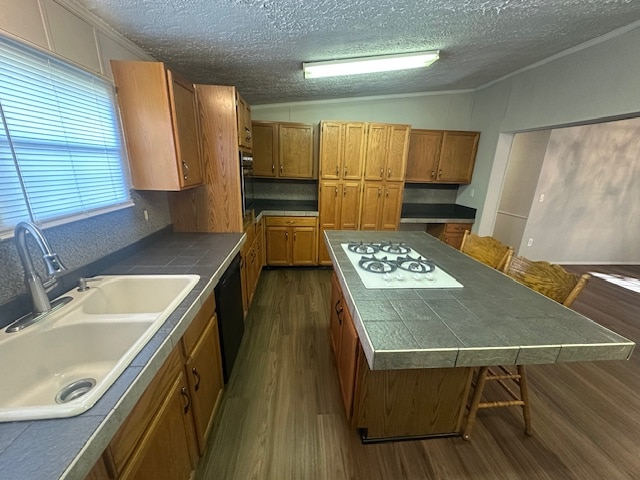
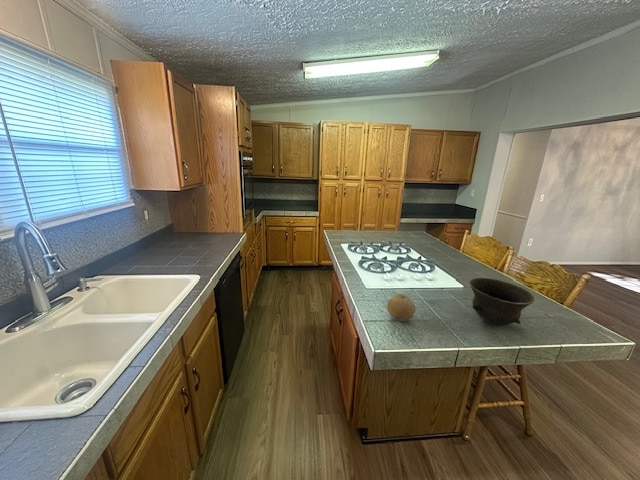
+ bowl [469,277,535,326]
+ fruit [386,293,416,322]
